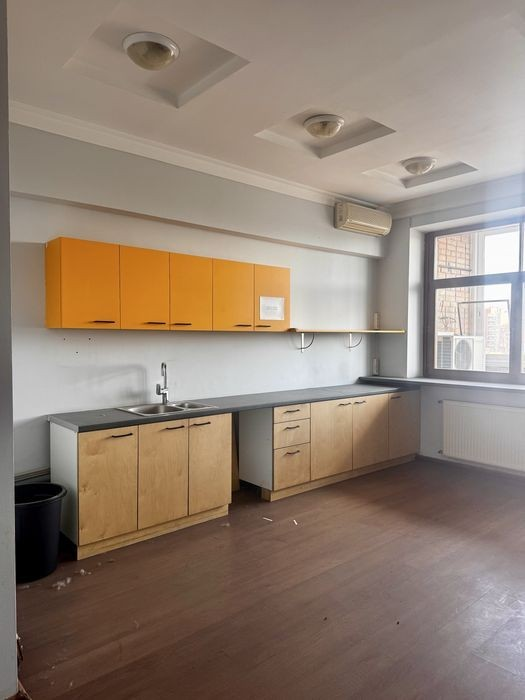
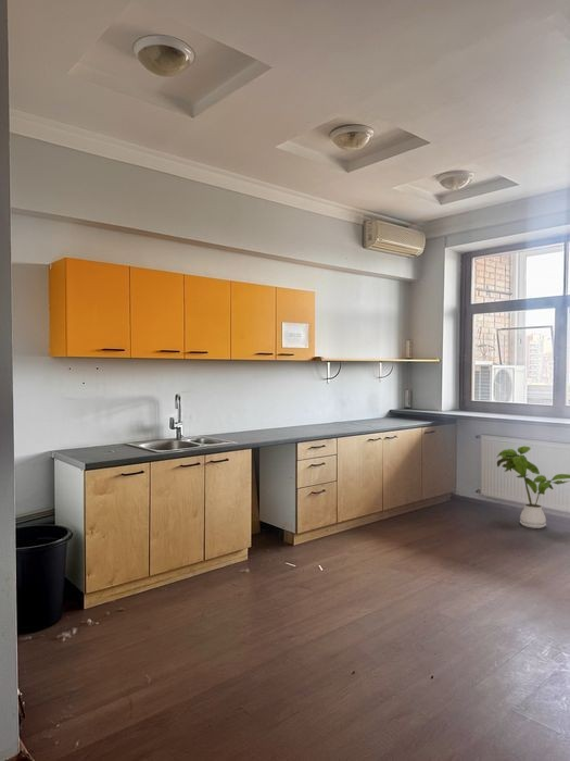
+ house plant [496,445,570,529]
